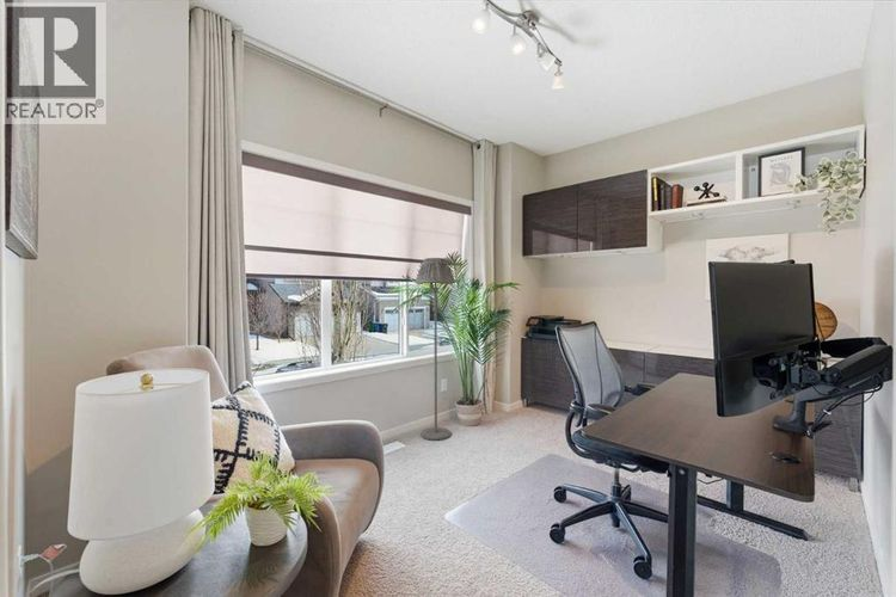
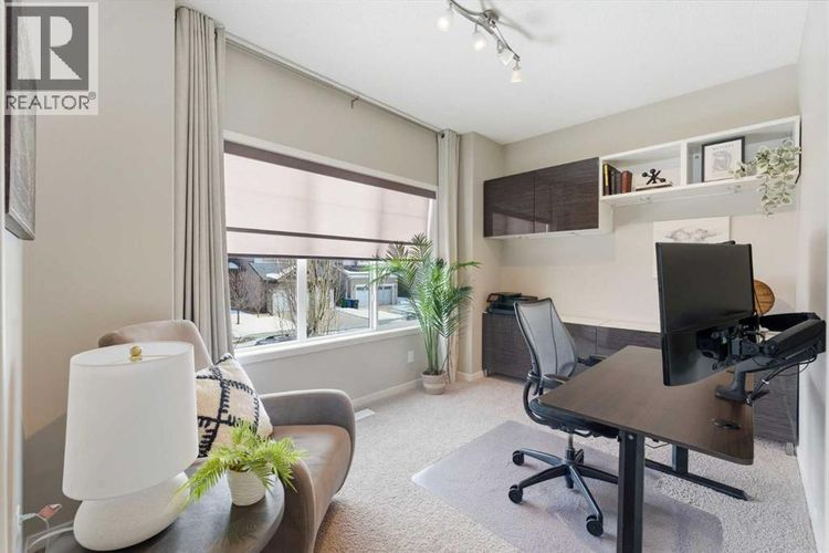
- floor lamp [415,257,456,442]
